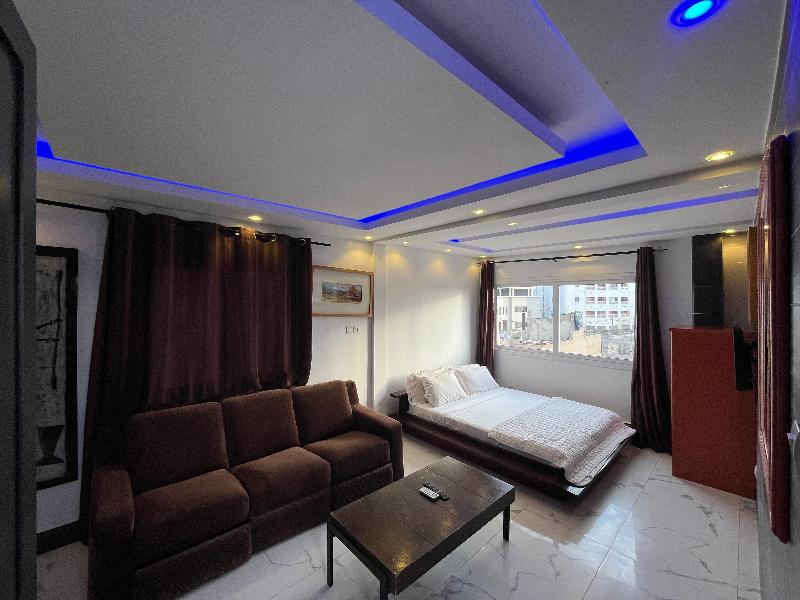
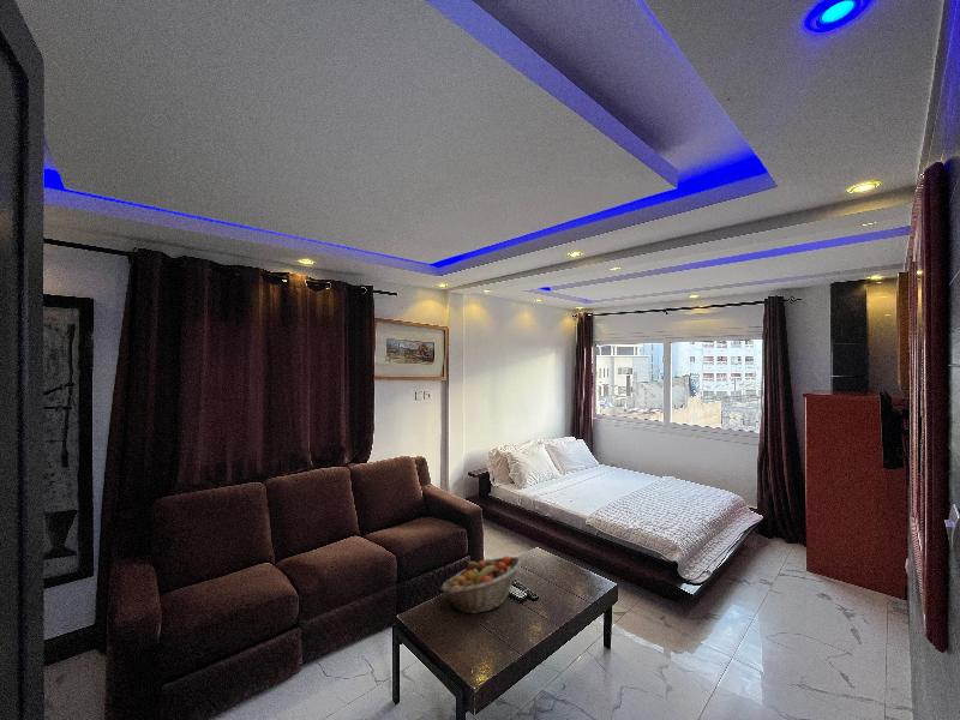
+ fruit basket [440,554,523,614]
